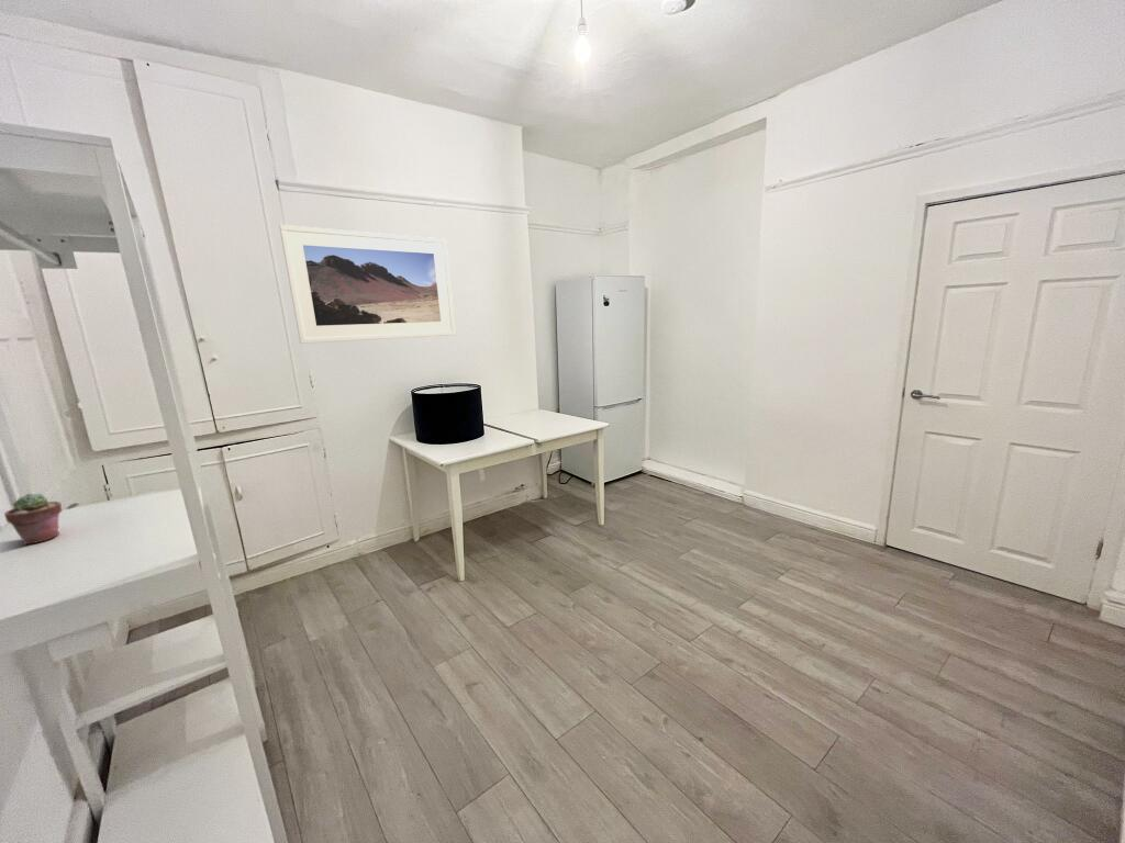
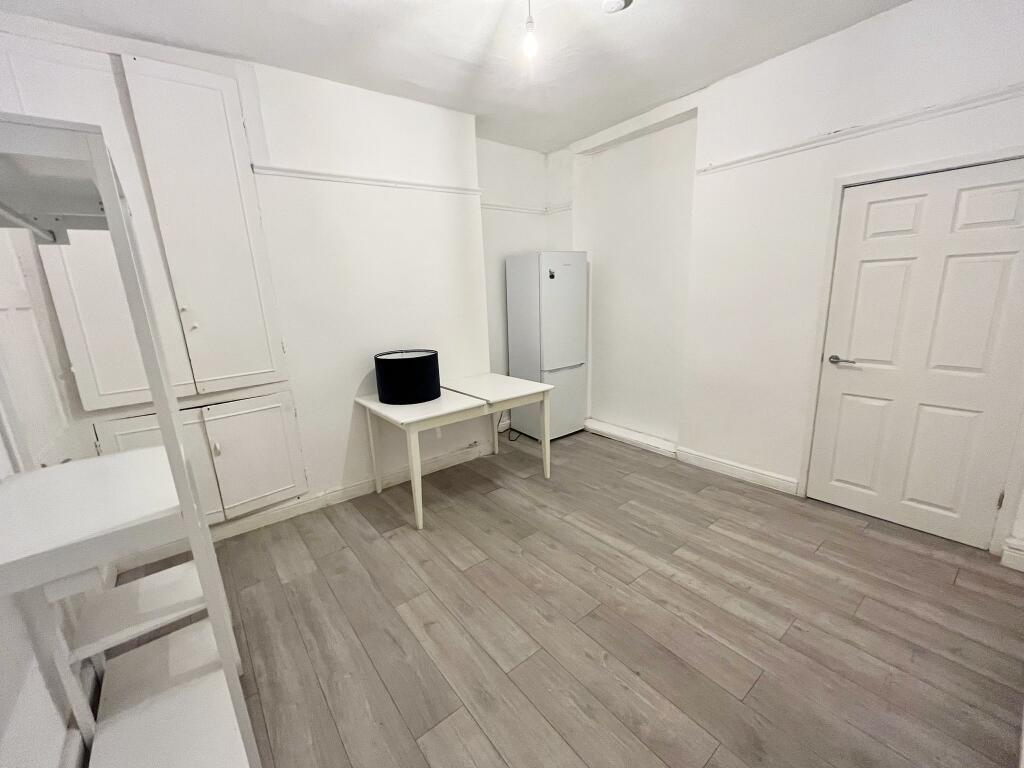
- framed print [278,224,457,345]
- potted succulent [3,492,64,546]
